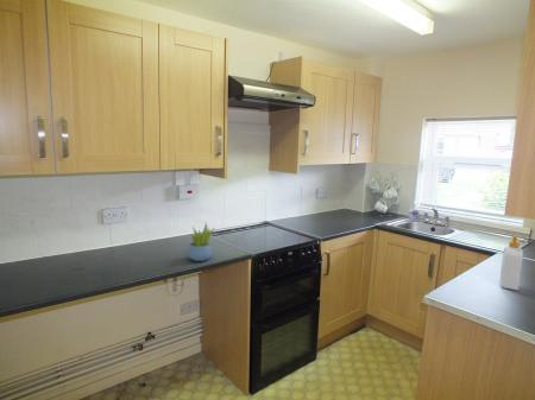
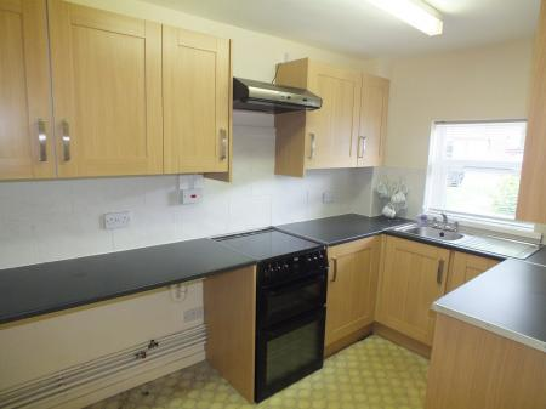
- soap bottle [498,235,527,291]
- succulent plant [187,220,215,262]
